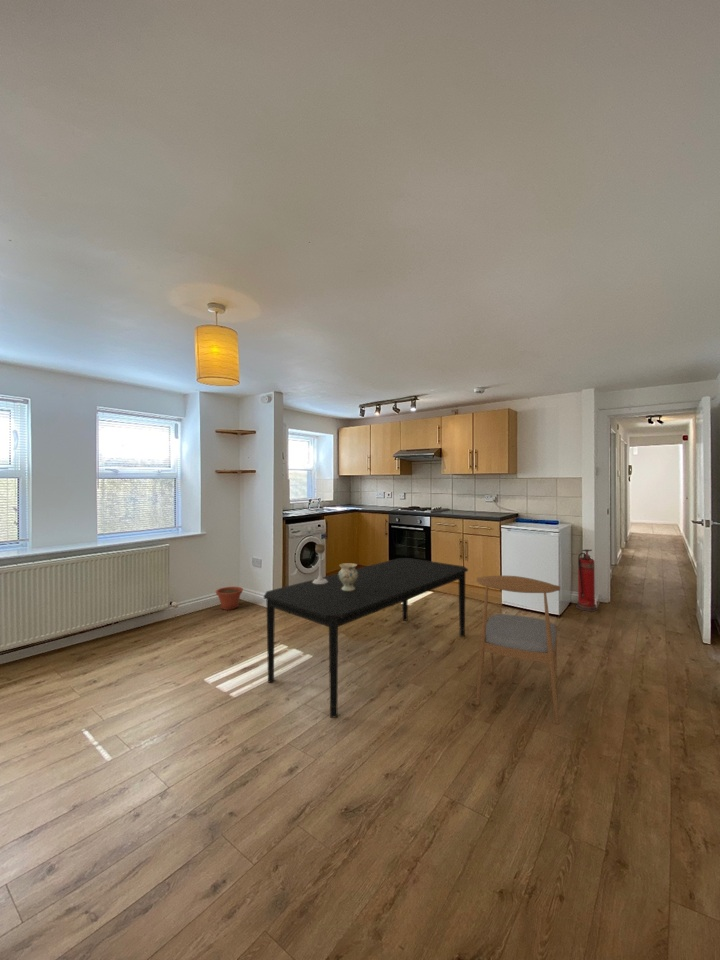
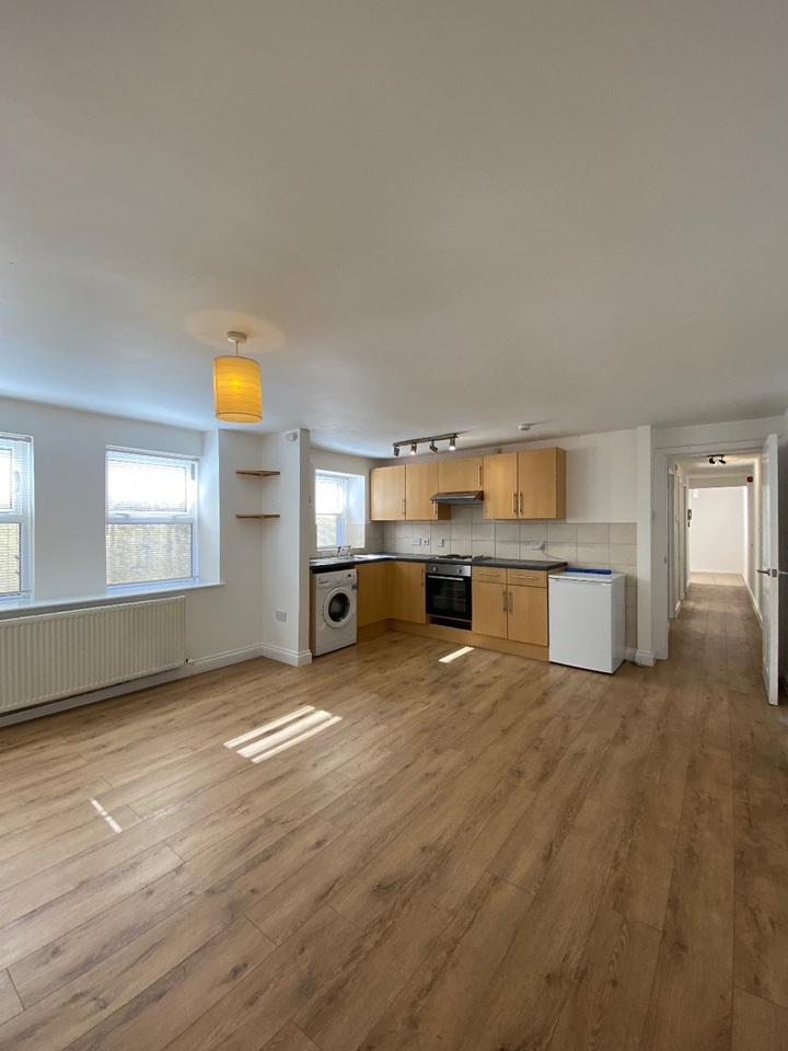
- candle holder [312,543,328,584]
- vase [338,562,358,591]
- dining table [263,557,469,718]
- fire extinguisher [575,548,598,612]
- dining chair [475,575,561,725]
- plant pot [215,586,244,611]
